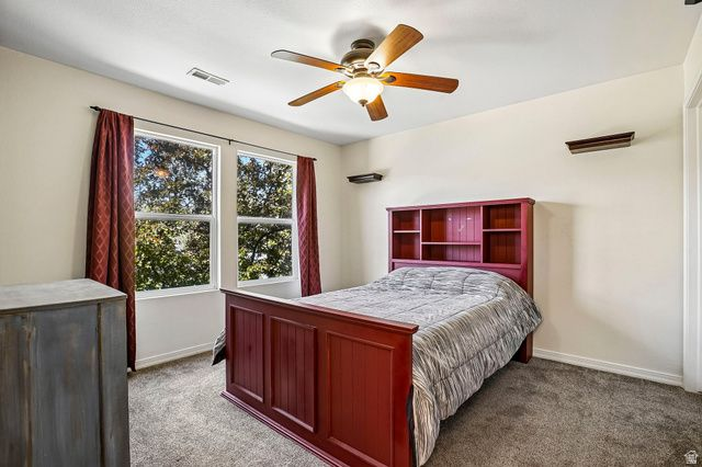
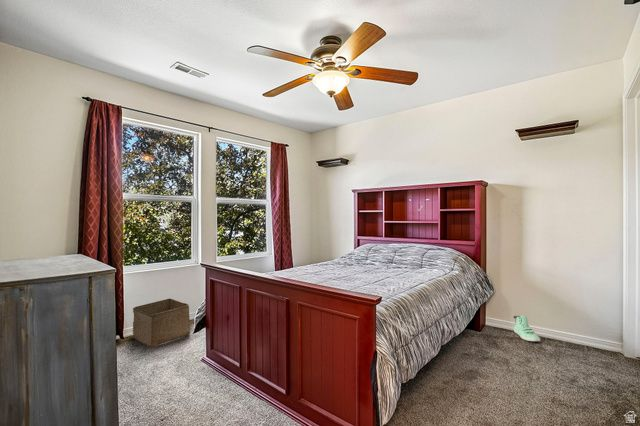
+ sneaker [513,315,541,342]
+ storage bin [132,297,191,348]
